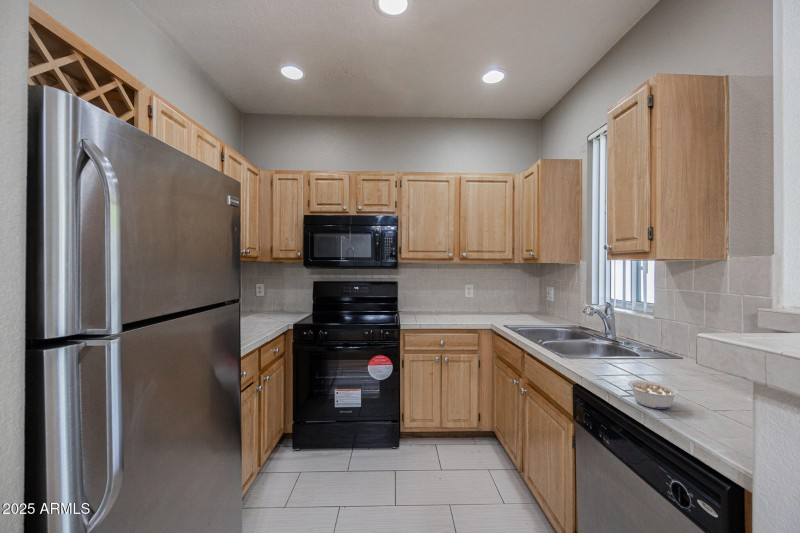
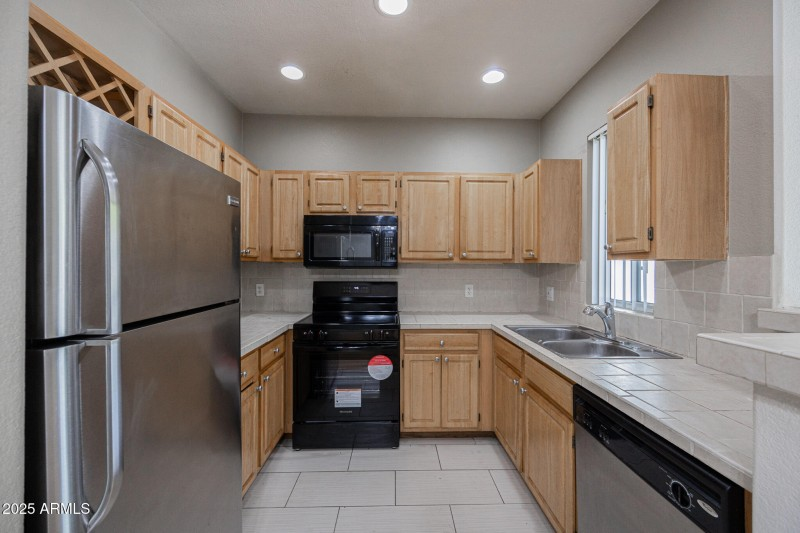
- legume [627,379,680,410]
